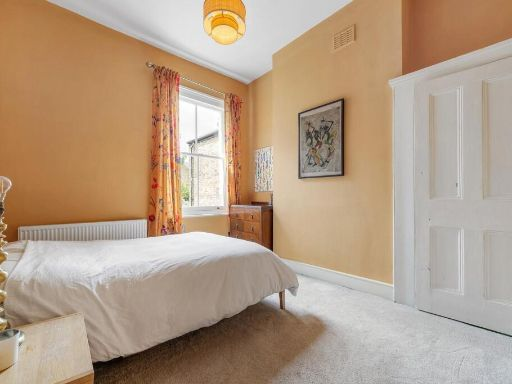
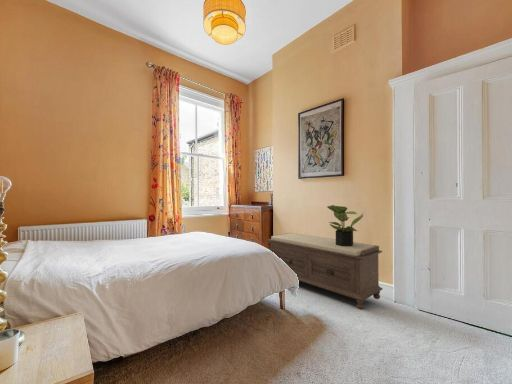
+ bench [266,232,384,310]
+ potted plant [326,204,364,246]
